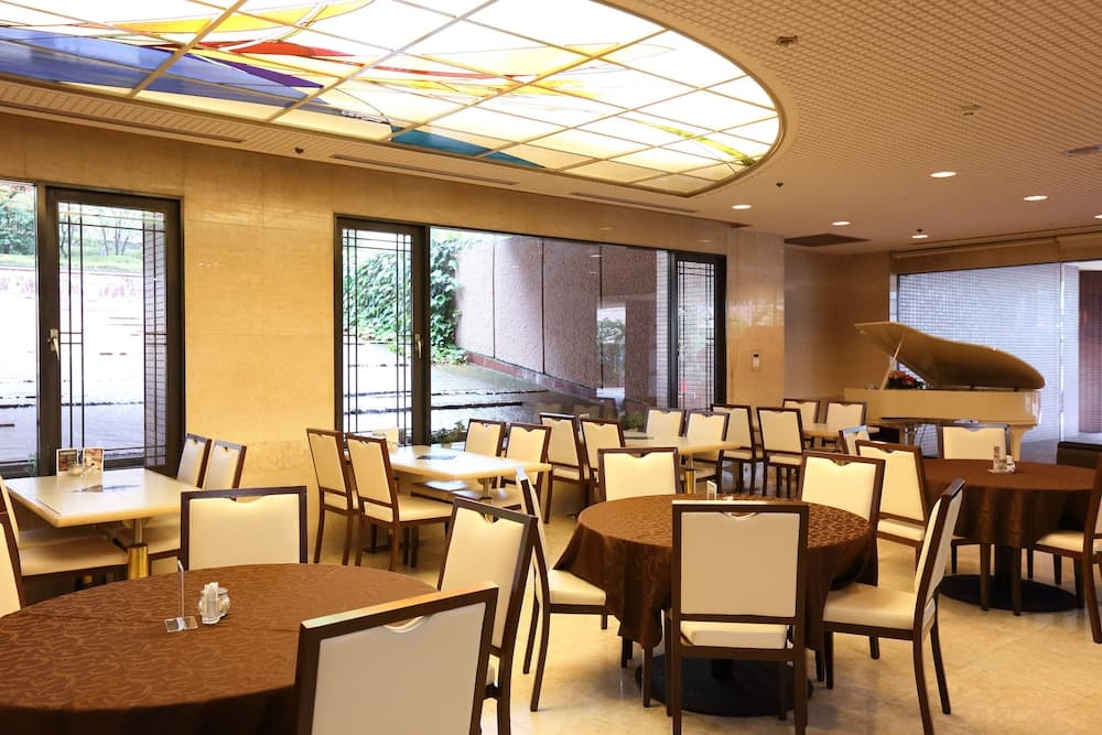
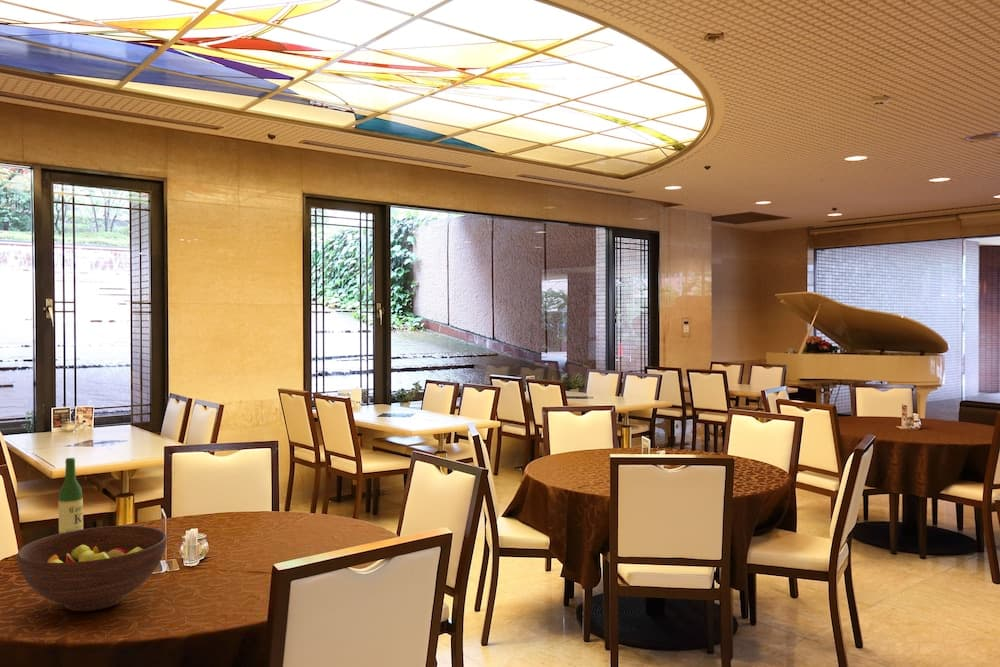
+ wine bottle [57,457,84,534]
+ fruit bowl [16,525,168,612]
